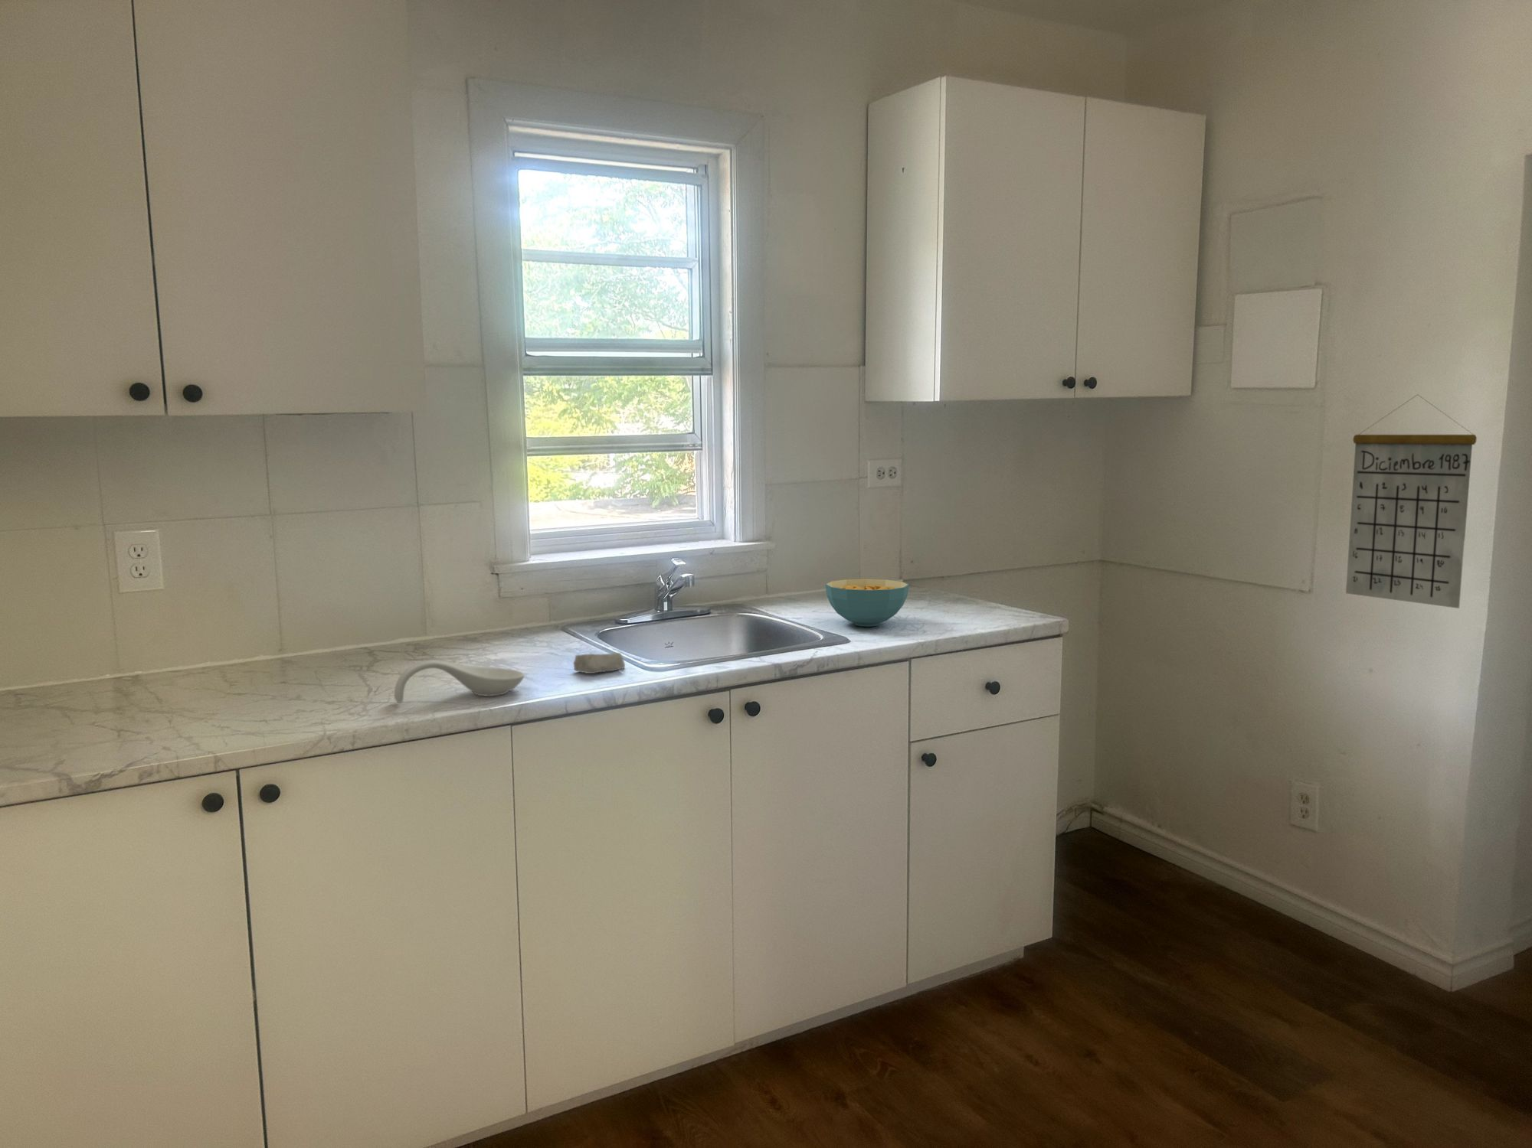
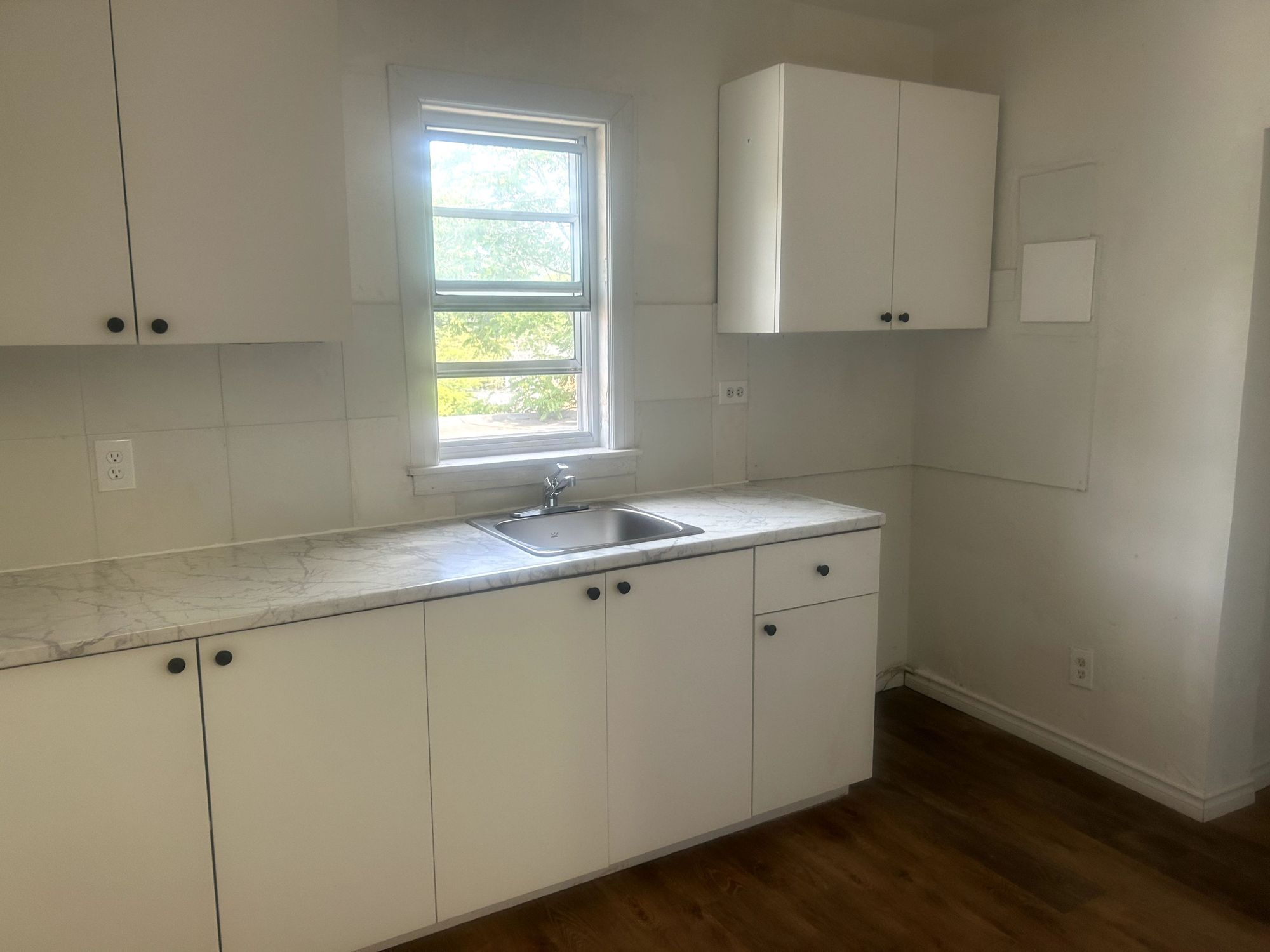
- soap bar [572,652,626,674]
- cereal bowl [824,578,910,627]
- calendar [1345,393,1478,609]
- spoon rest [393,658,526,704]
